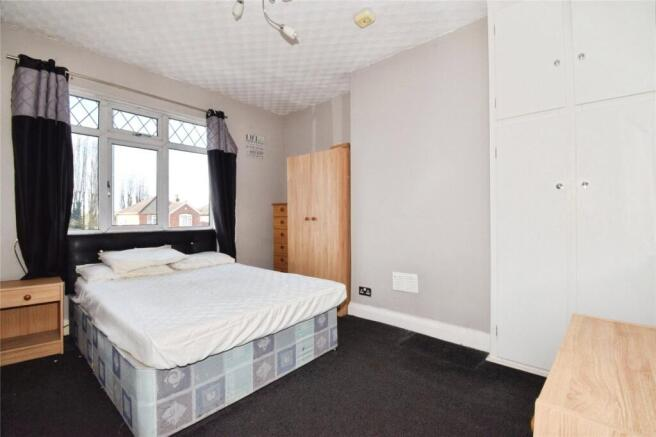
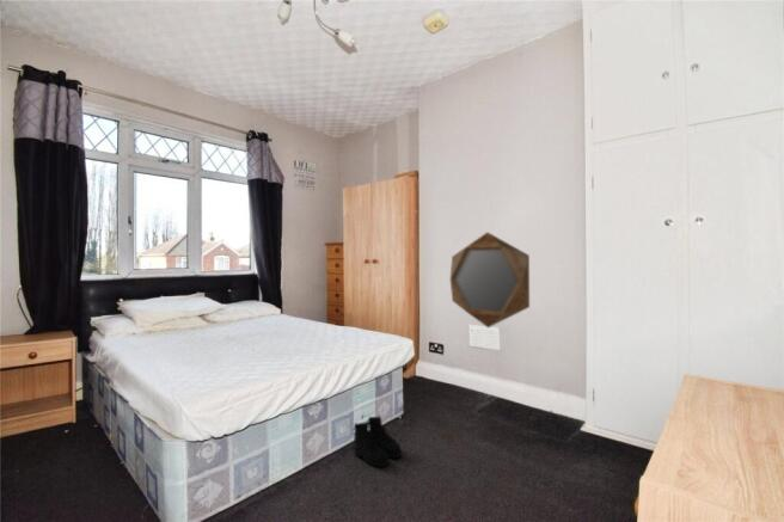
+ boots [351,414,404,468]
+ home mirror [449,231,531,328]
